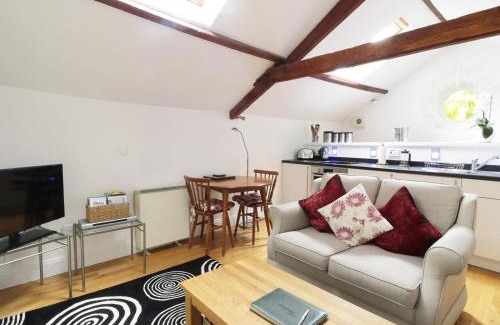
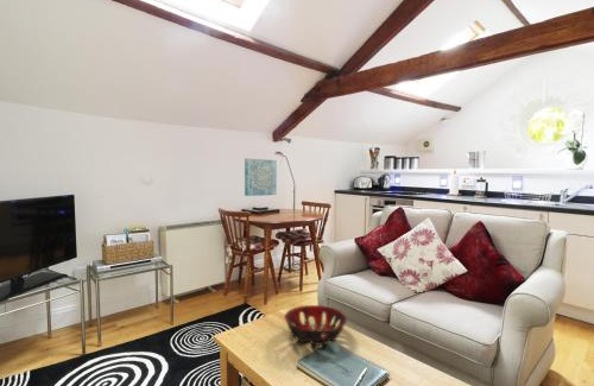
+ wall art [244,157,278,197]
+ decorative bowl [284,304,348,347]
